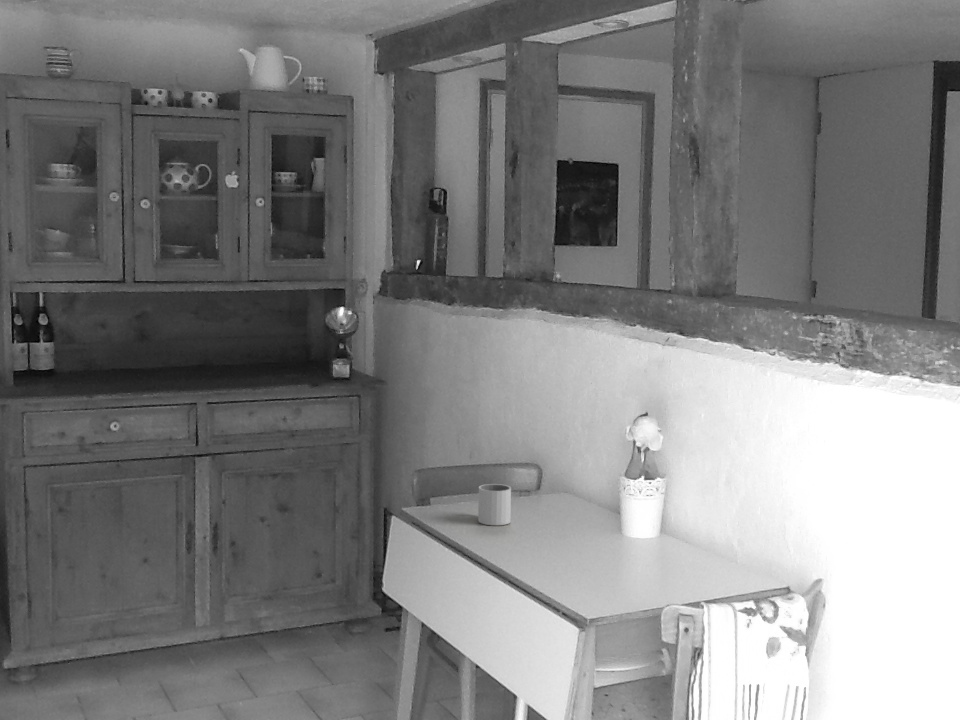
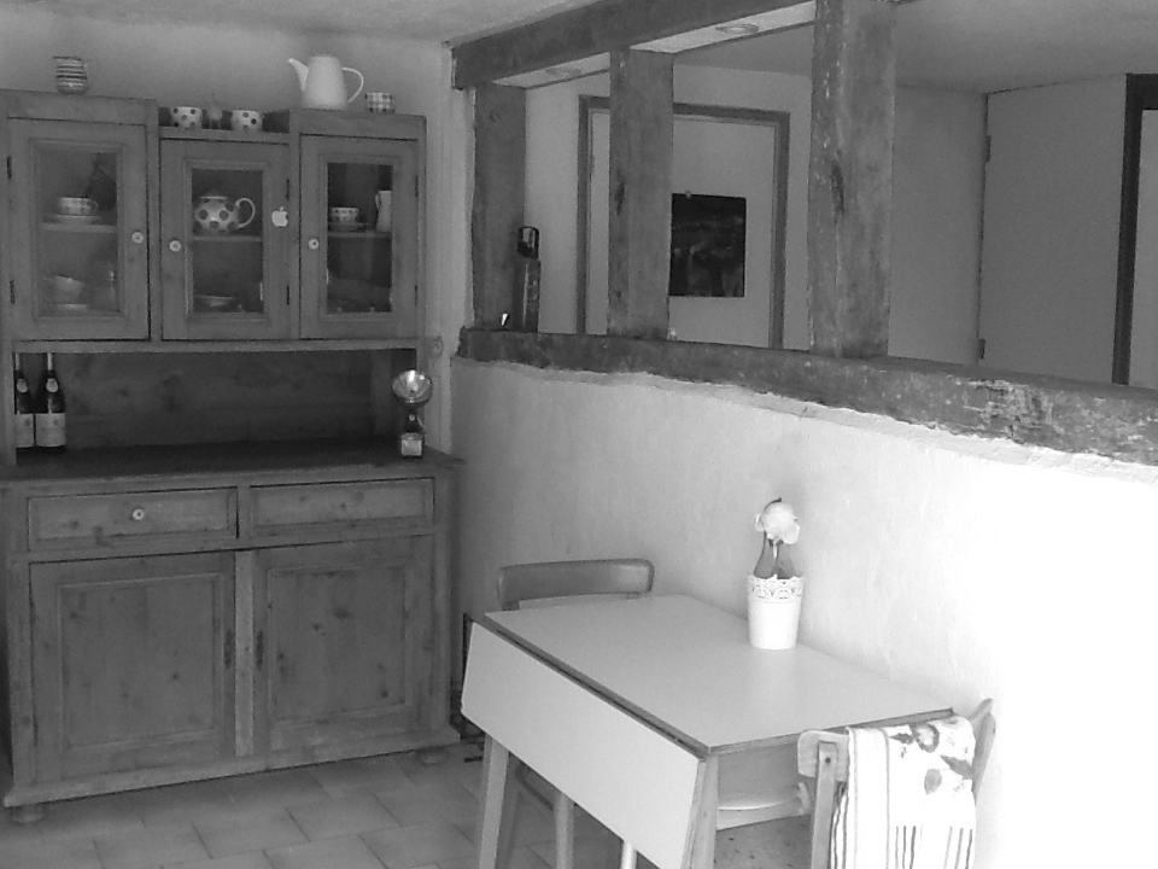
- mug [477,483,512,526]
